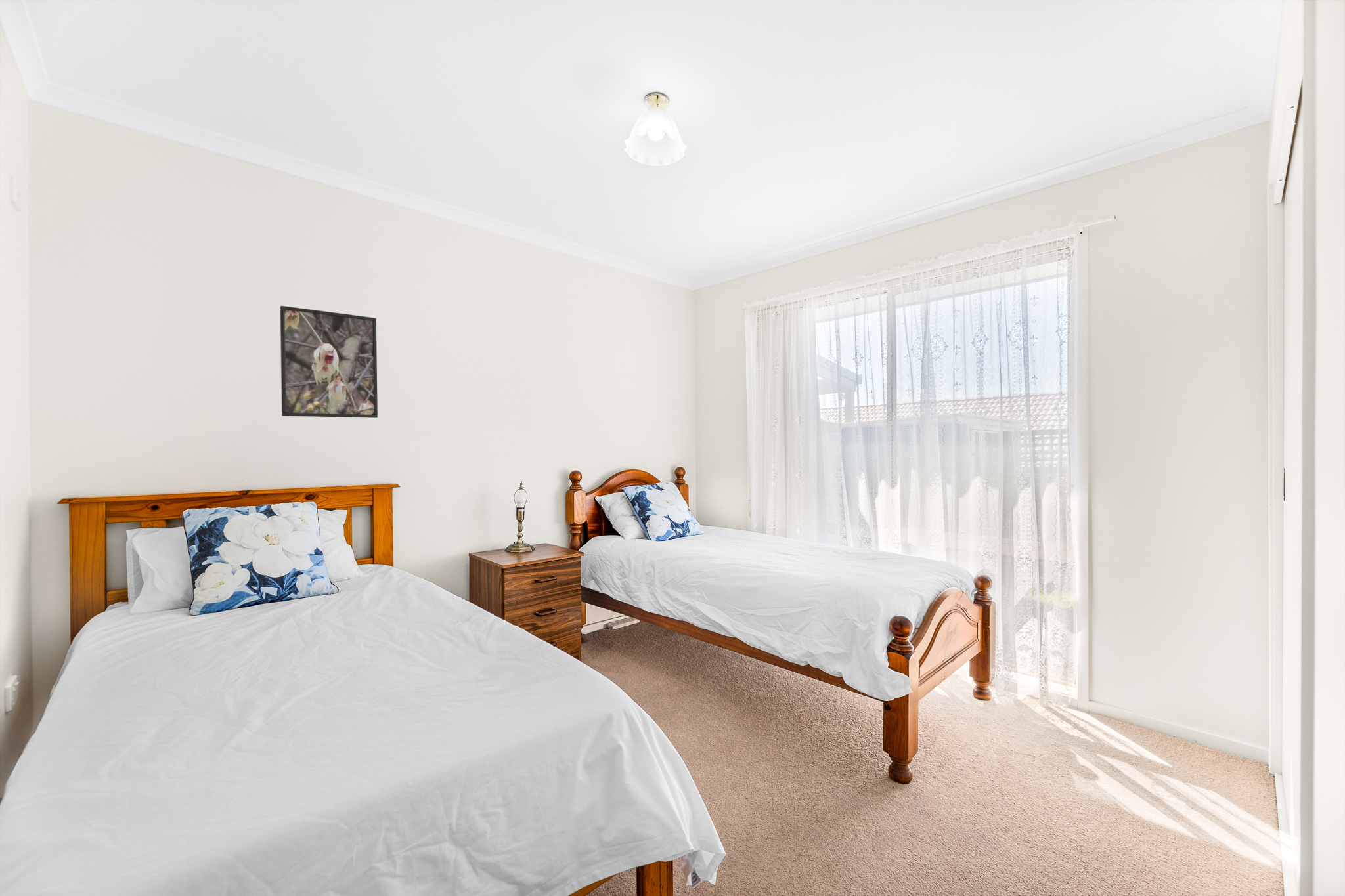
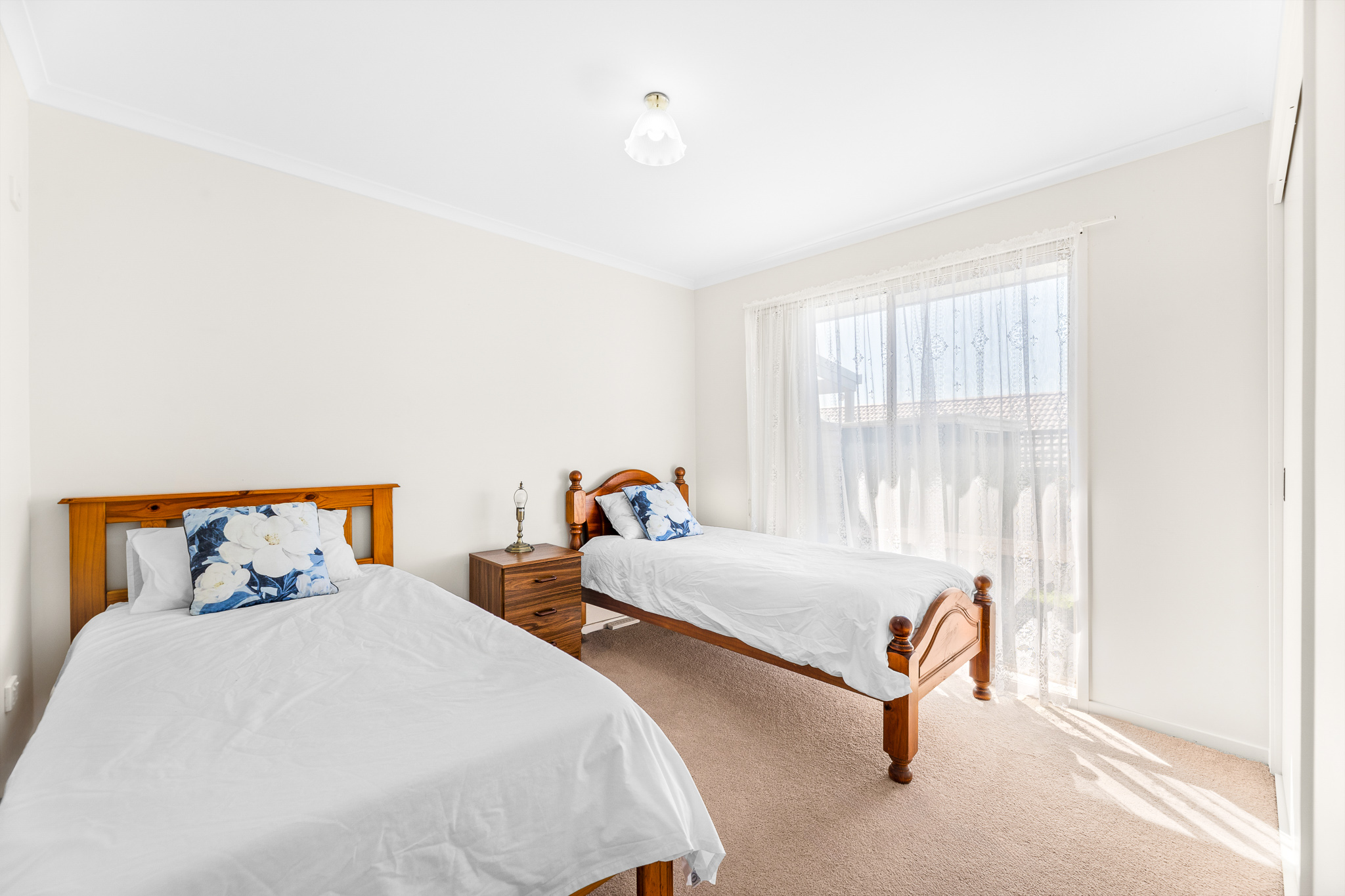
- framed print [280,305,378,419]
